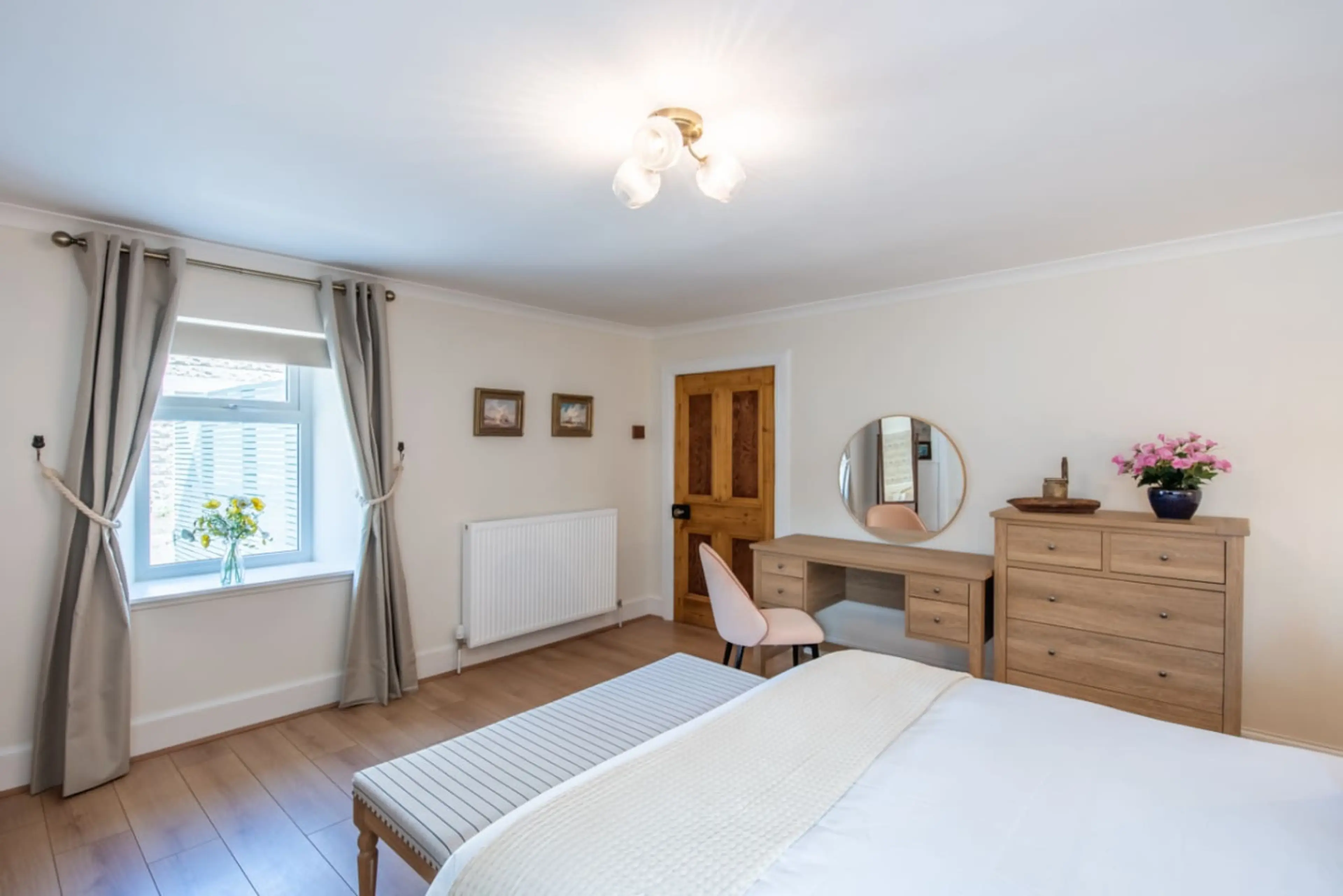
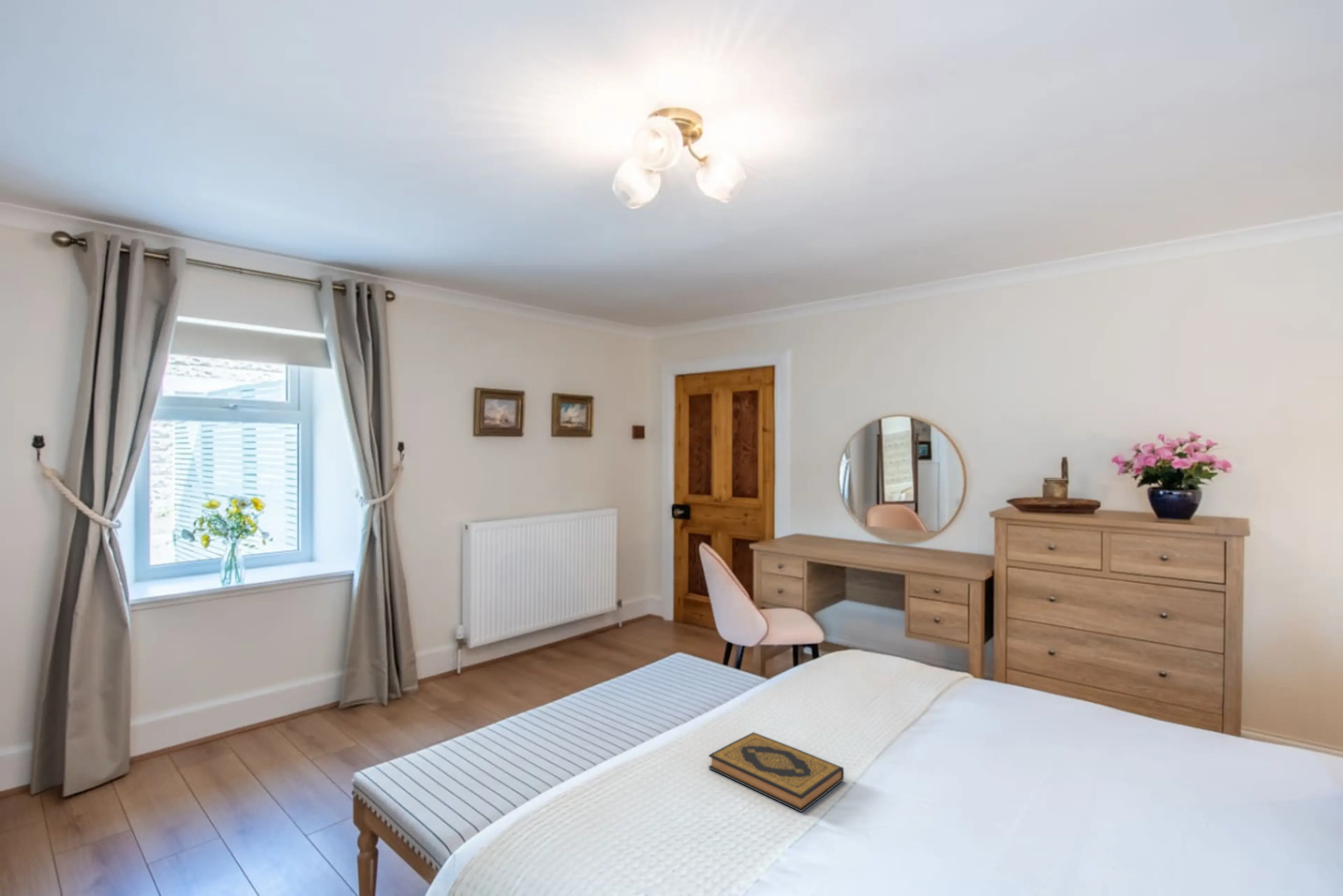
+ hardback book [708,732,844,812]
